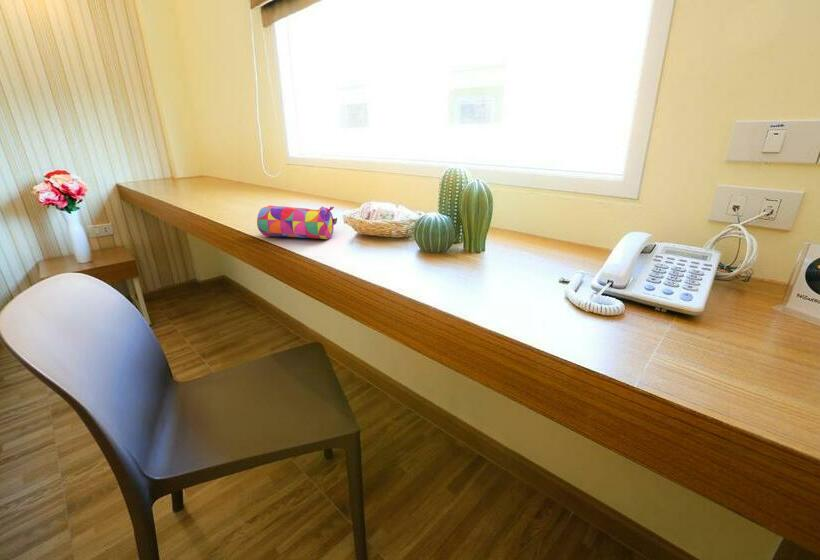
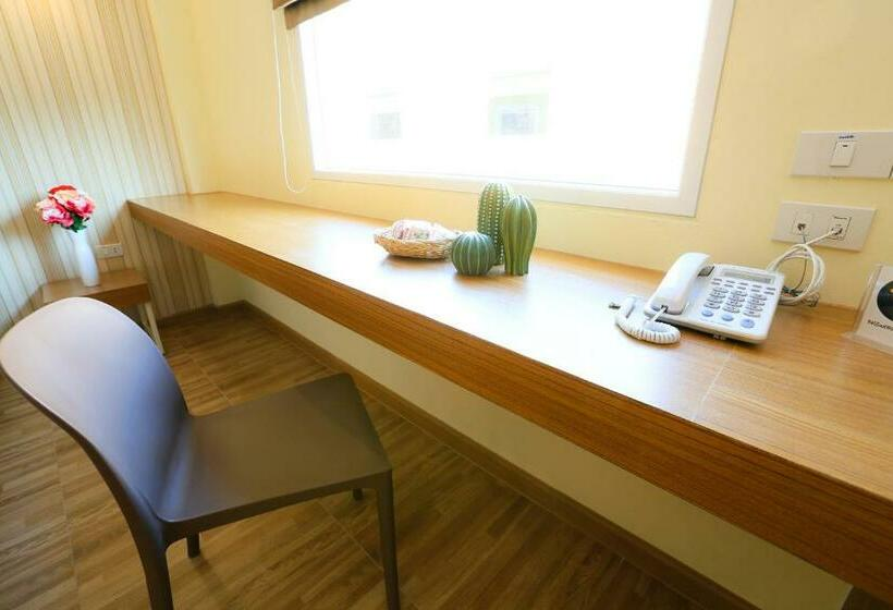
- pencil case [256,205,338,240]
